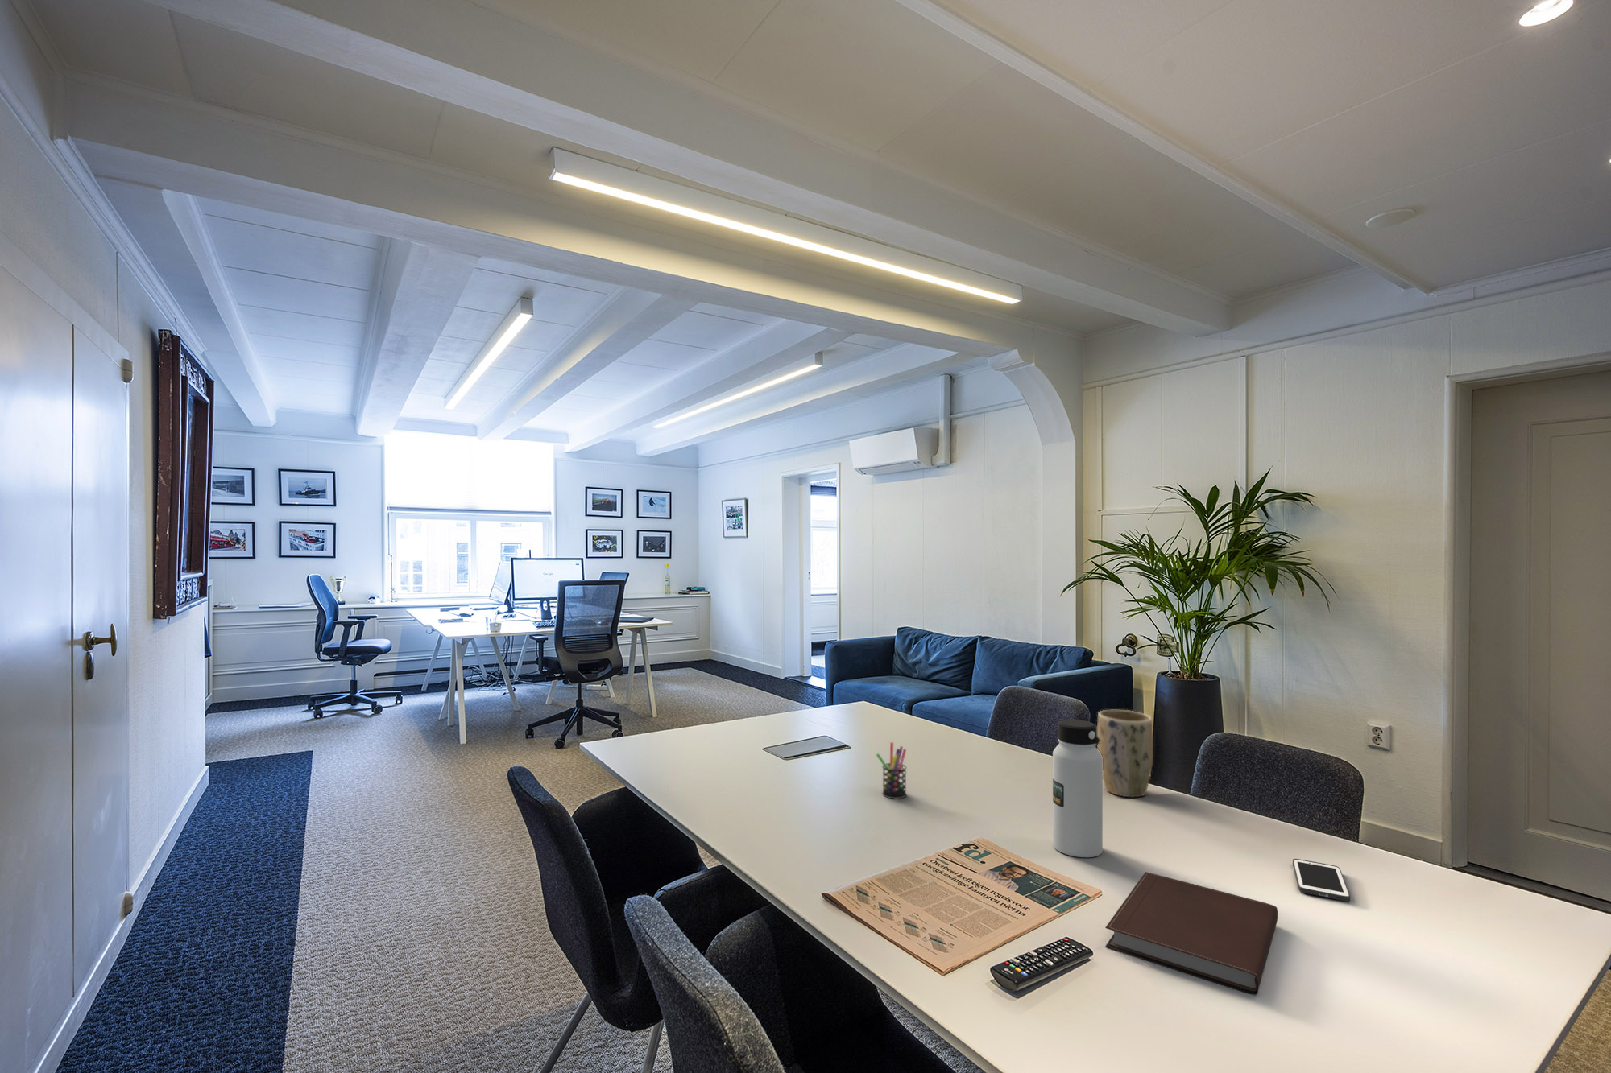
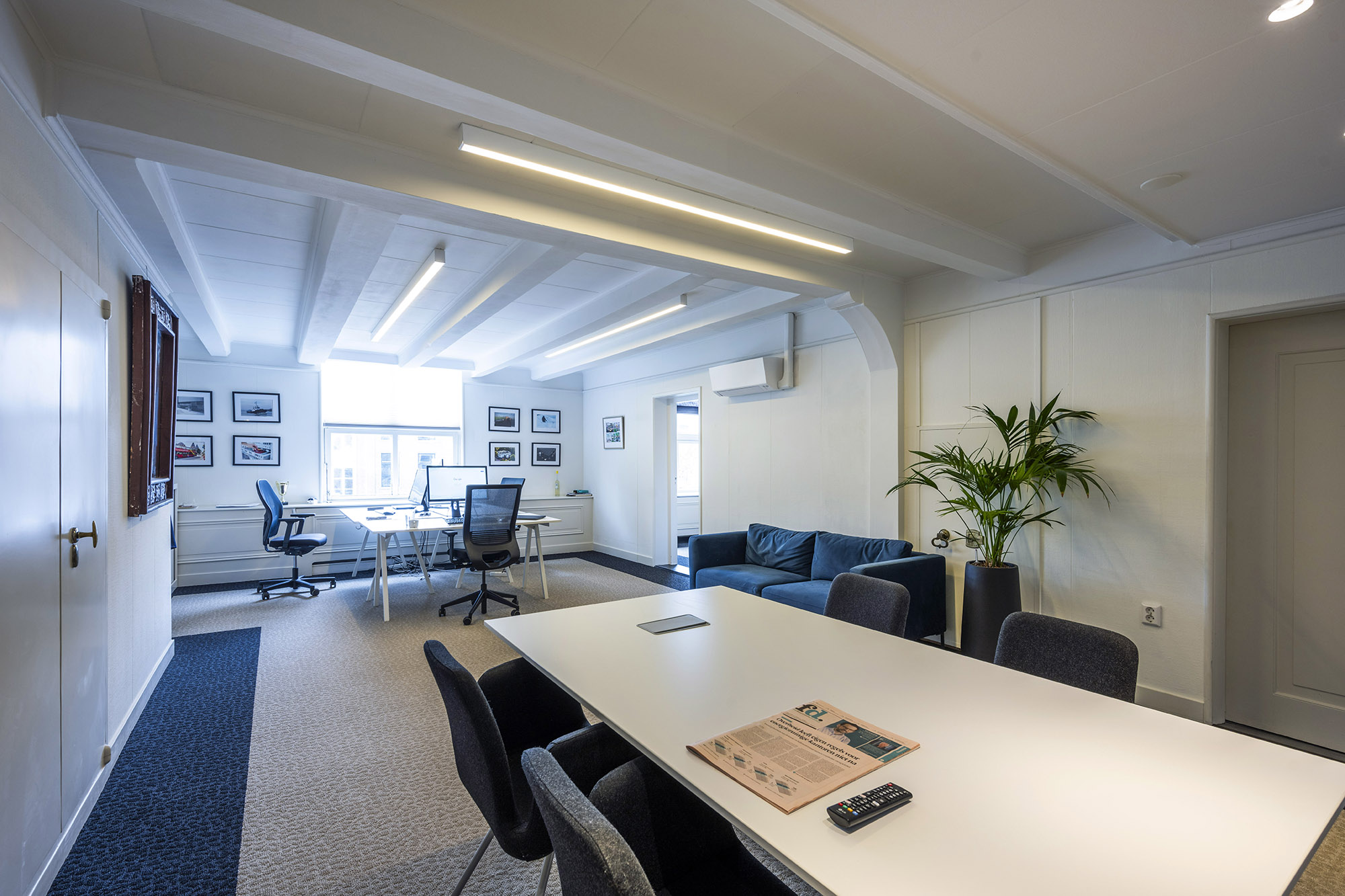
- pen holder [876,741,907,799]
- water bottle [1052,719,1103,859]
- plant pot [1096,709,1155,799]
- notebook [1104,871,1278,995]
- cell phone [1292,859,1351,902]
